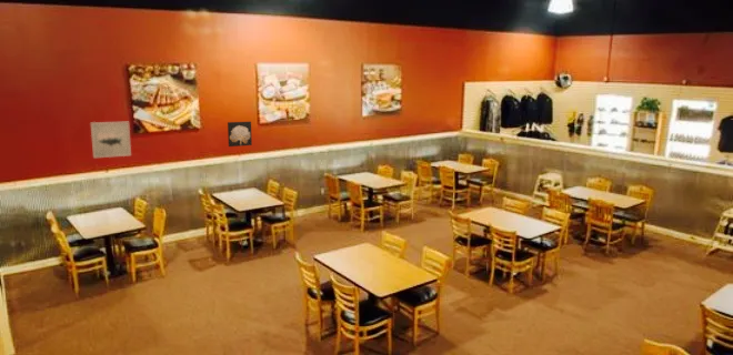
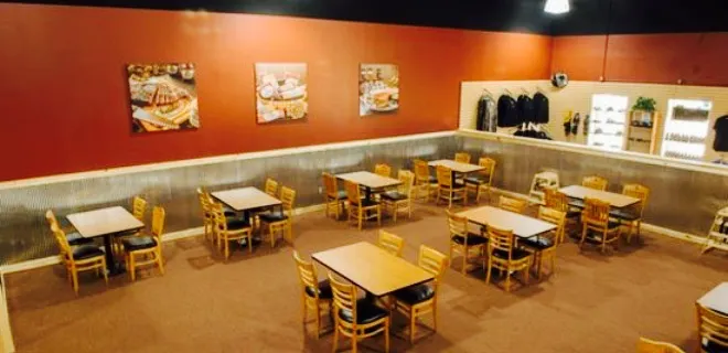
- wall art [227,121,253,148]
- wall art [89,121,132,159]
